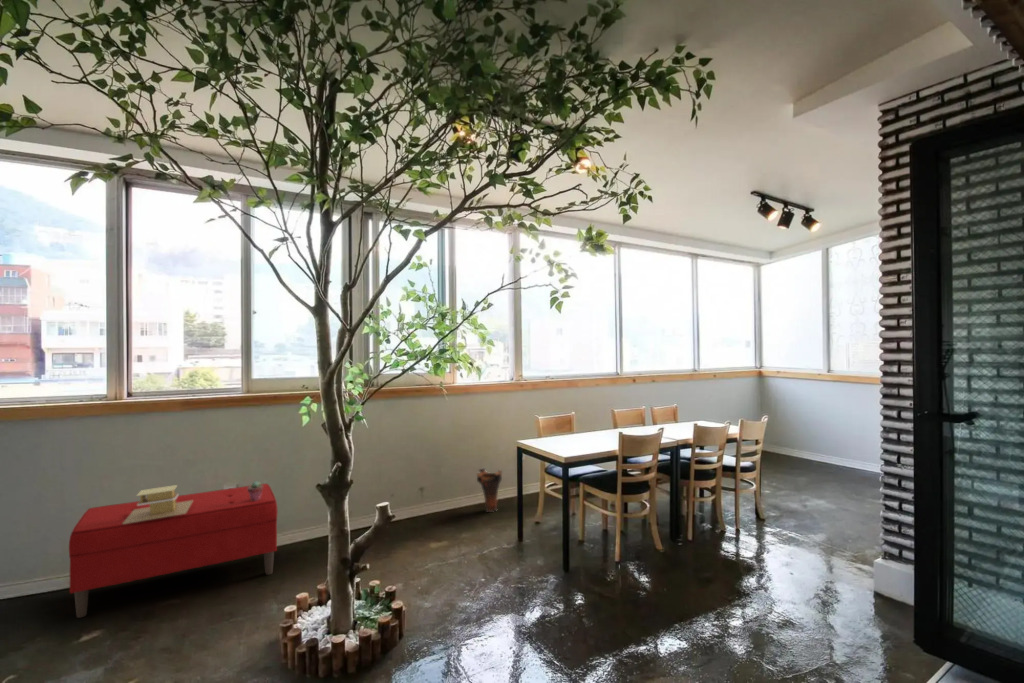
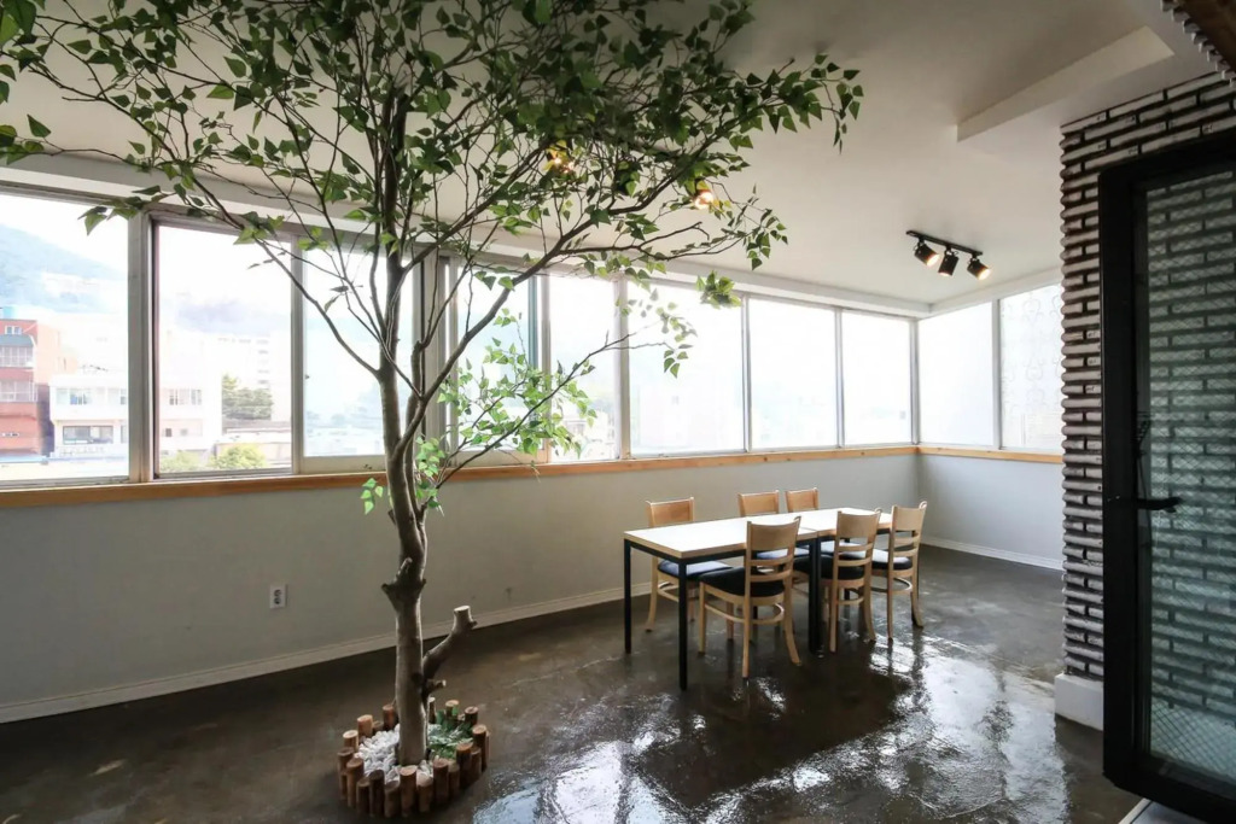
- potted succulent [247,480,263,501]
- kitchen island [123,484,193,524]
- bench [68,483,279,619]
- vase [475,467,503,513]
